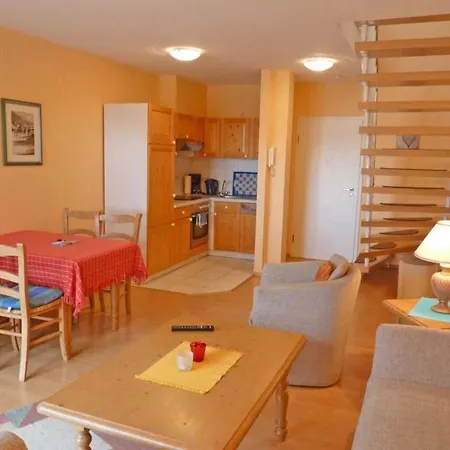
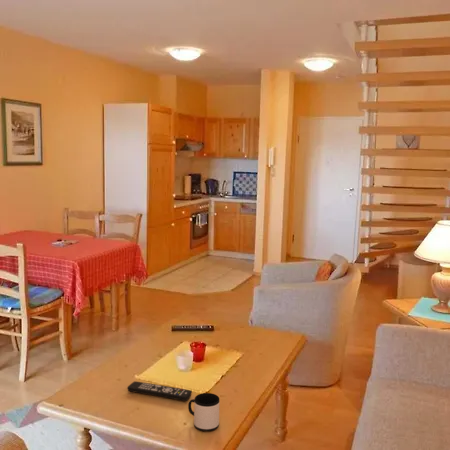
+ mug [187,392,220,432]
+ remote control [126,380,193,402]
